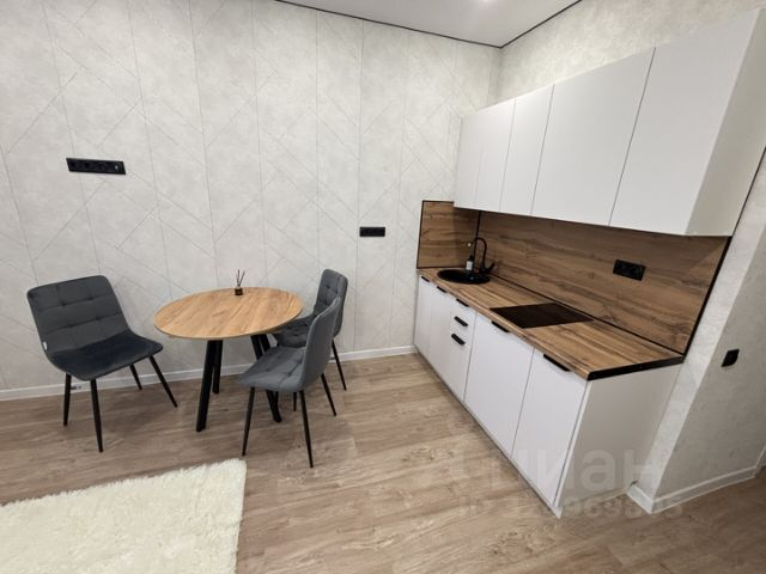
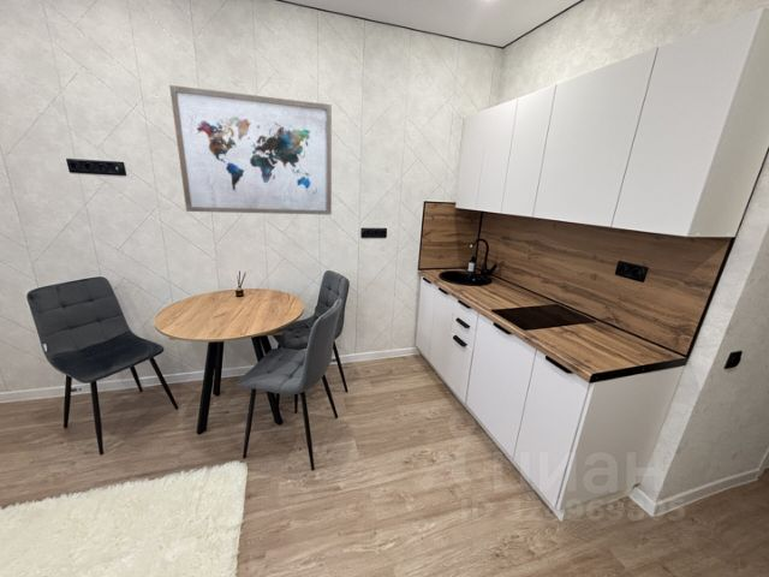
+ wall art [168,84,333,216]
